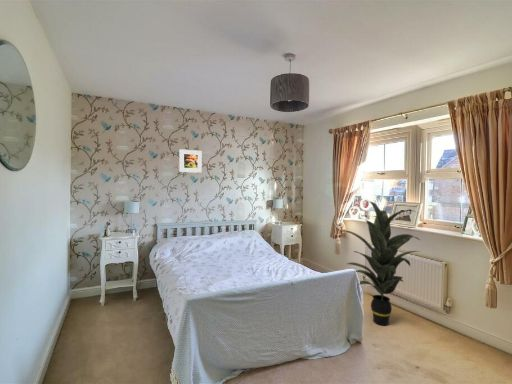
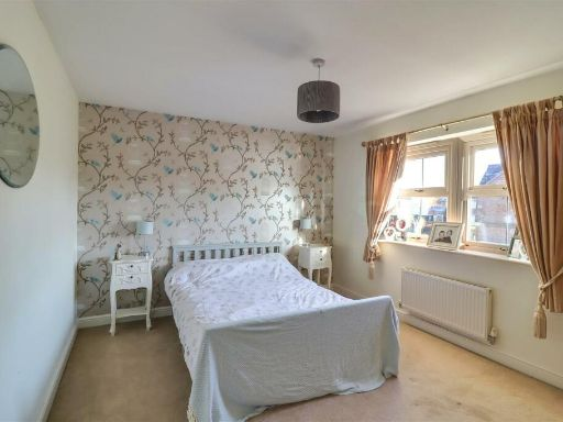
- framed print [178,148,203,174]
- indoor plant [342,200,422,327]
